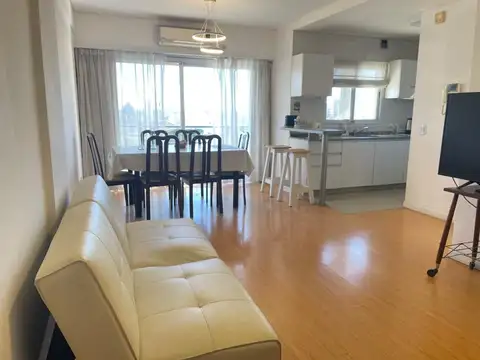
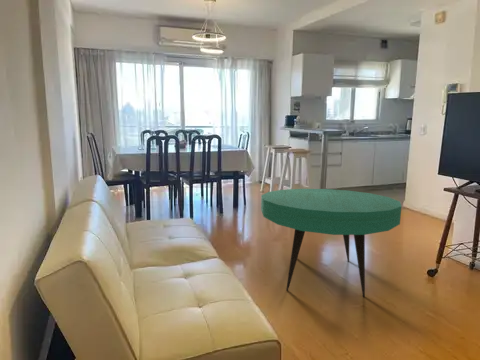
+ coffee table [260,188,403,298]
